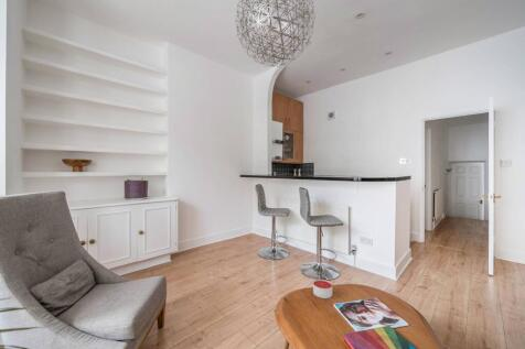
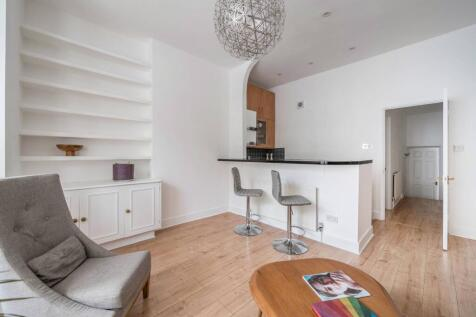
- candle [312,279,333,299]
